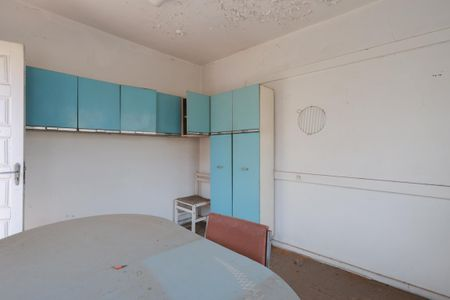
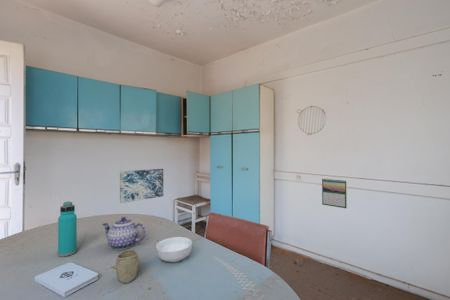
+ water bottle [57,201,78,257]
+ calendar [321,177,348,209]
+ teapot [101,216,147,251]
+ wall art [119,168,164,204]
+ cereal bowl [155,236,193,263]
+ cup [115,248,140,284]
+ notepad [34,262,99,298]
